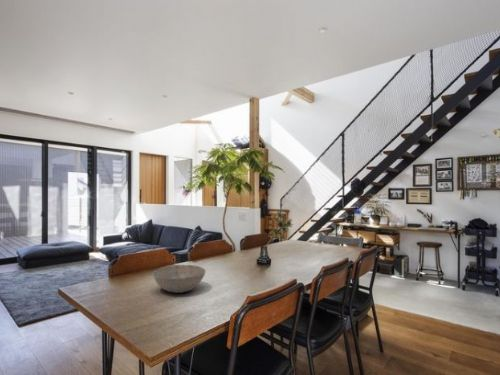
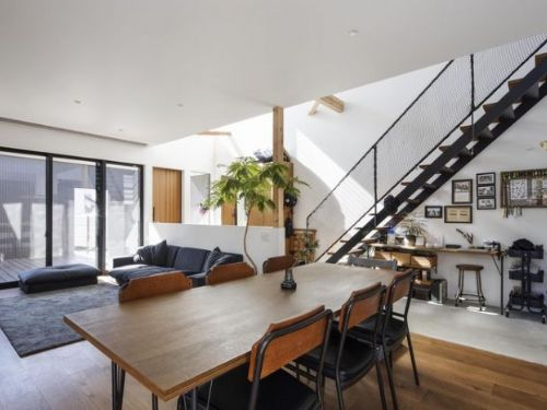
- bowl [152,264,206,294]
